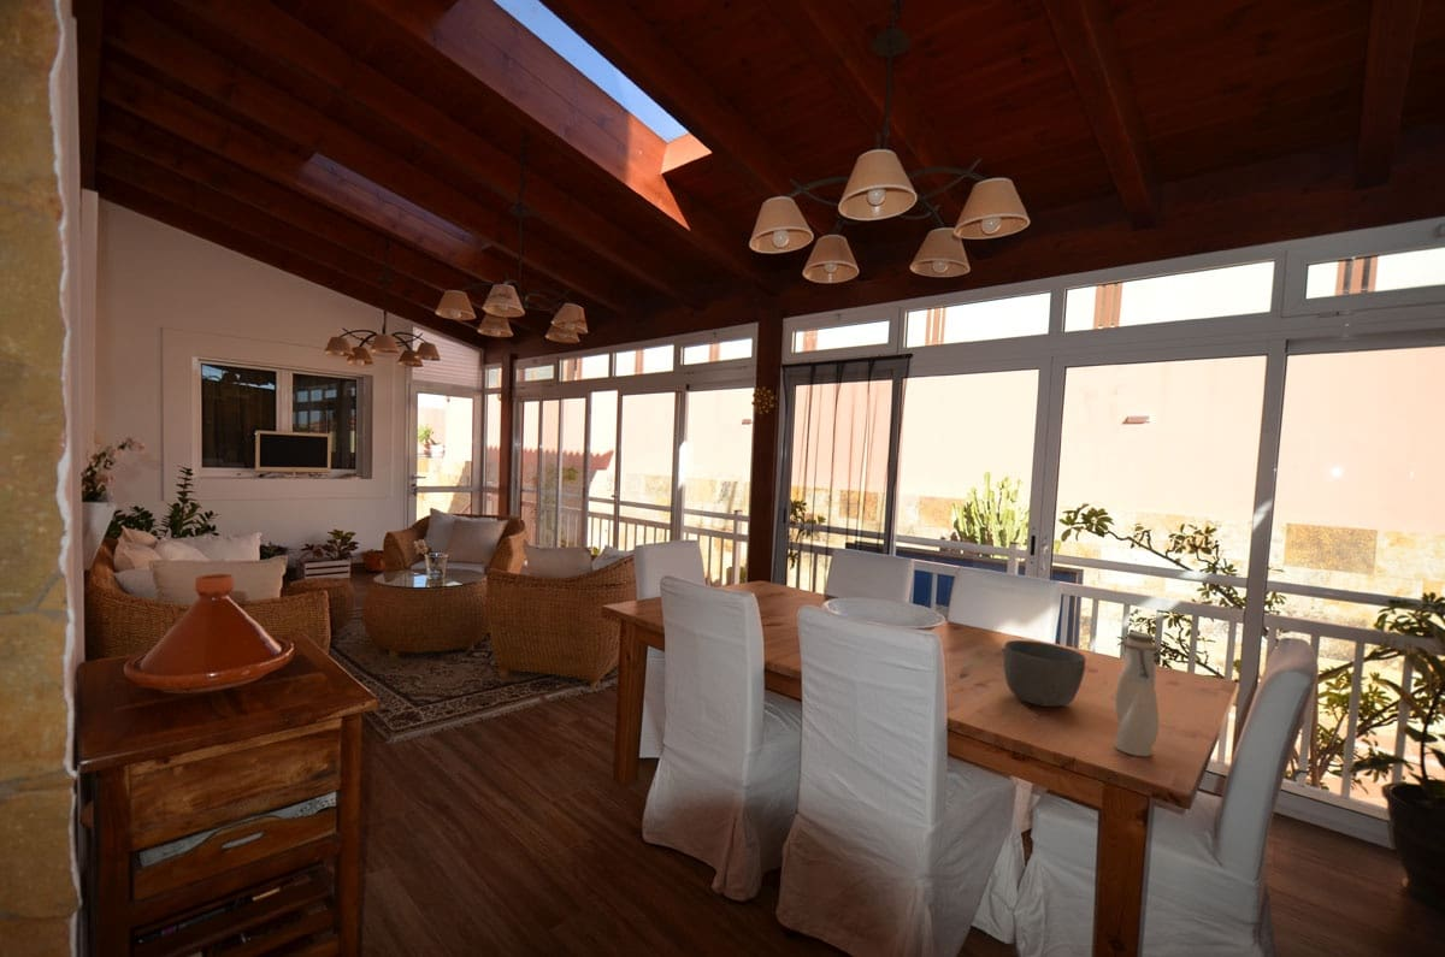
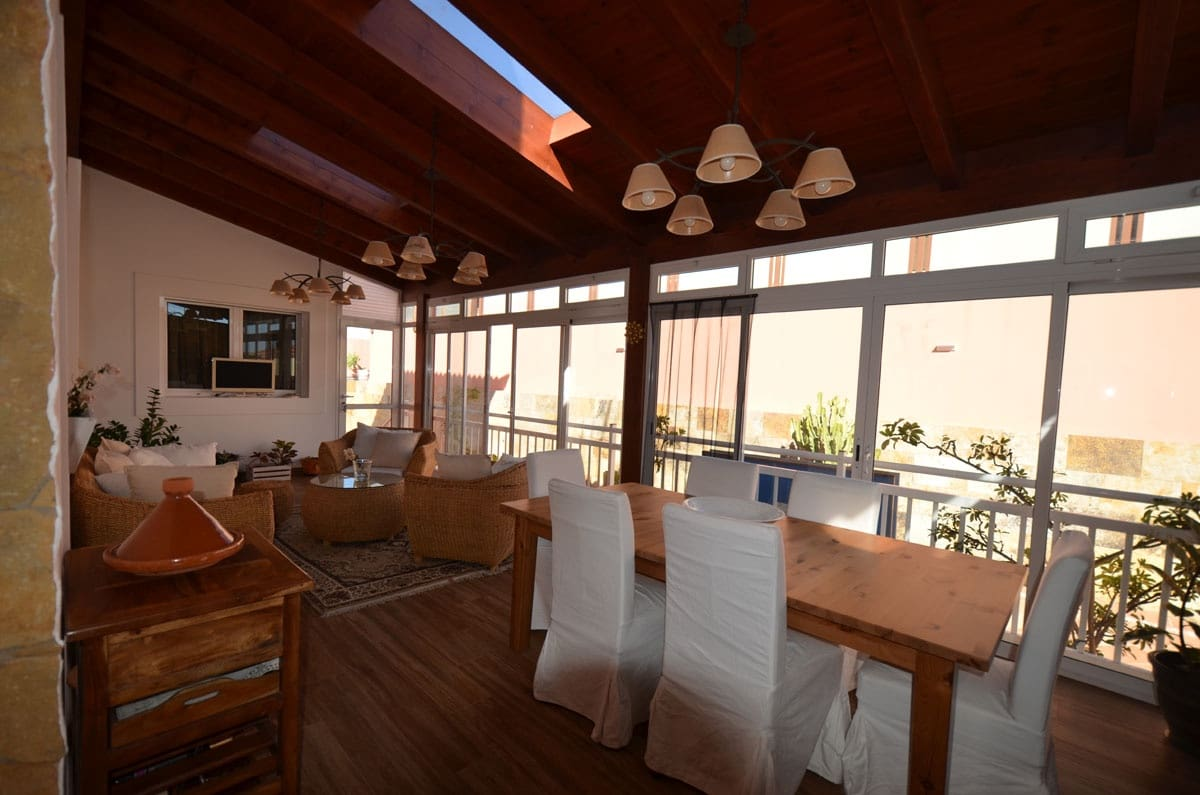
- bowl [1002,639,1086,708]
- water bottle [1114,631,1160,757]
